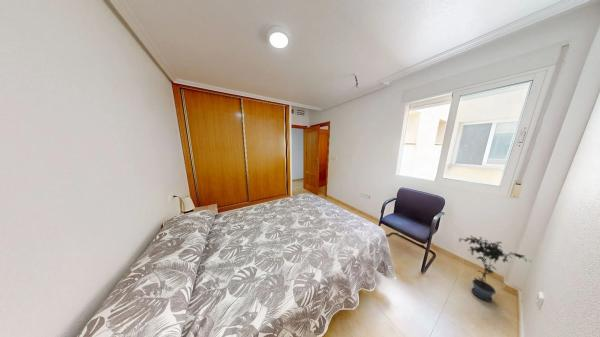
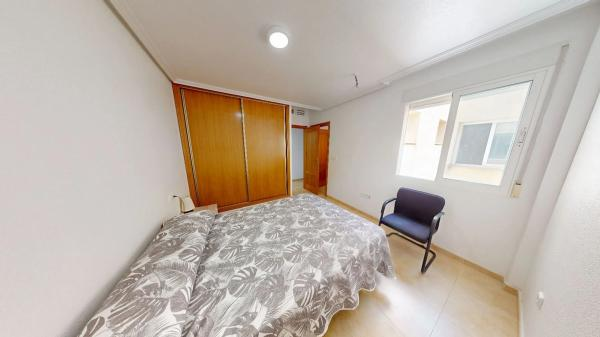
- potted plant [458,235,533,302]
